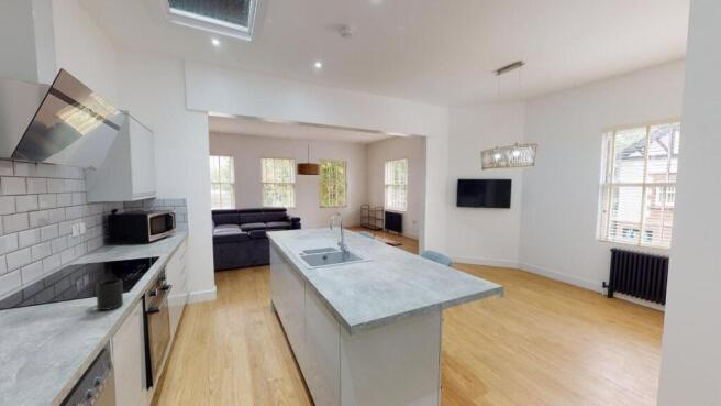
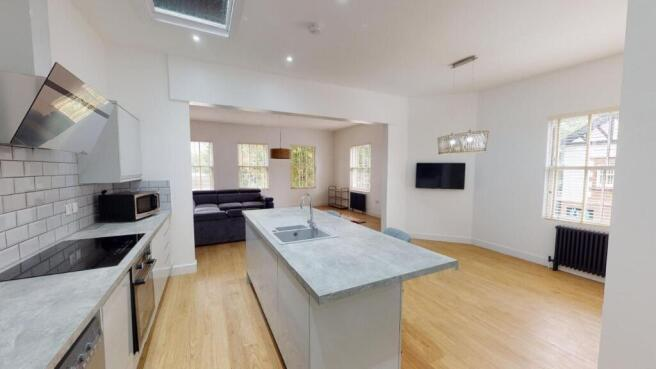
- mug [95,278,124,311]
